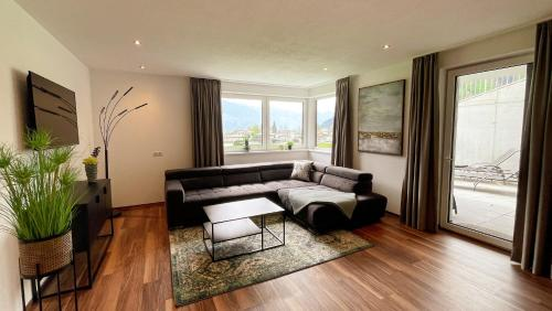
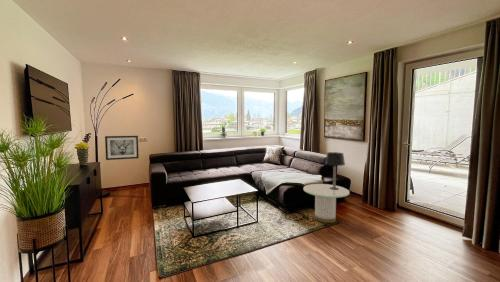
+ wall art [104,135,140,161]
+ table lamp [324,151,346,190]
+ side table [302,183,350,224]
